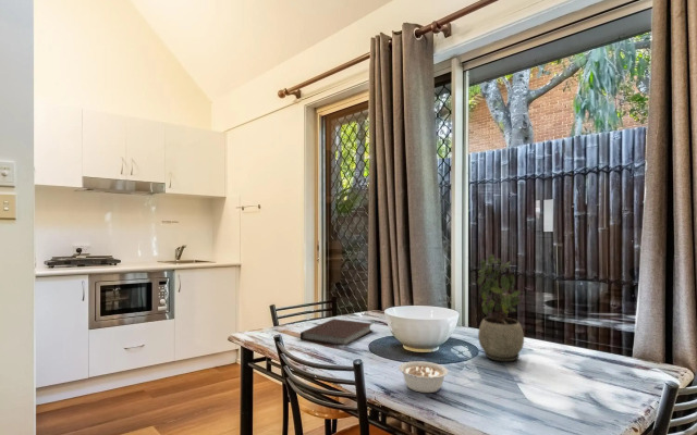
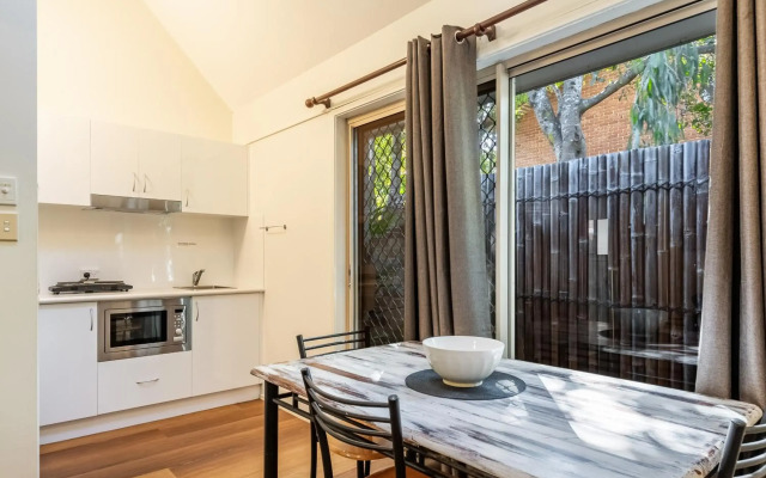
- notebook [299,318,375,347]
- legume [398,360,450,394]
- potted plant [477,253,525,363]
